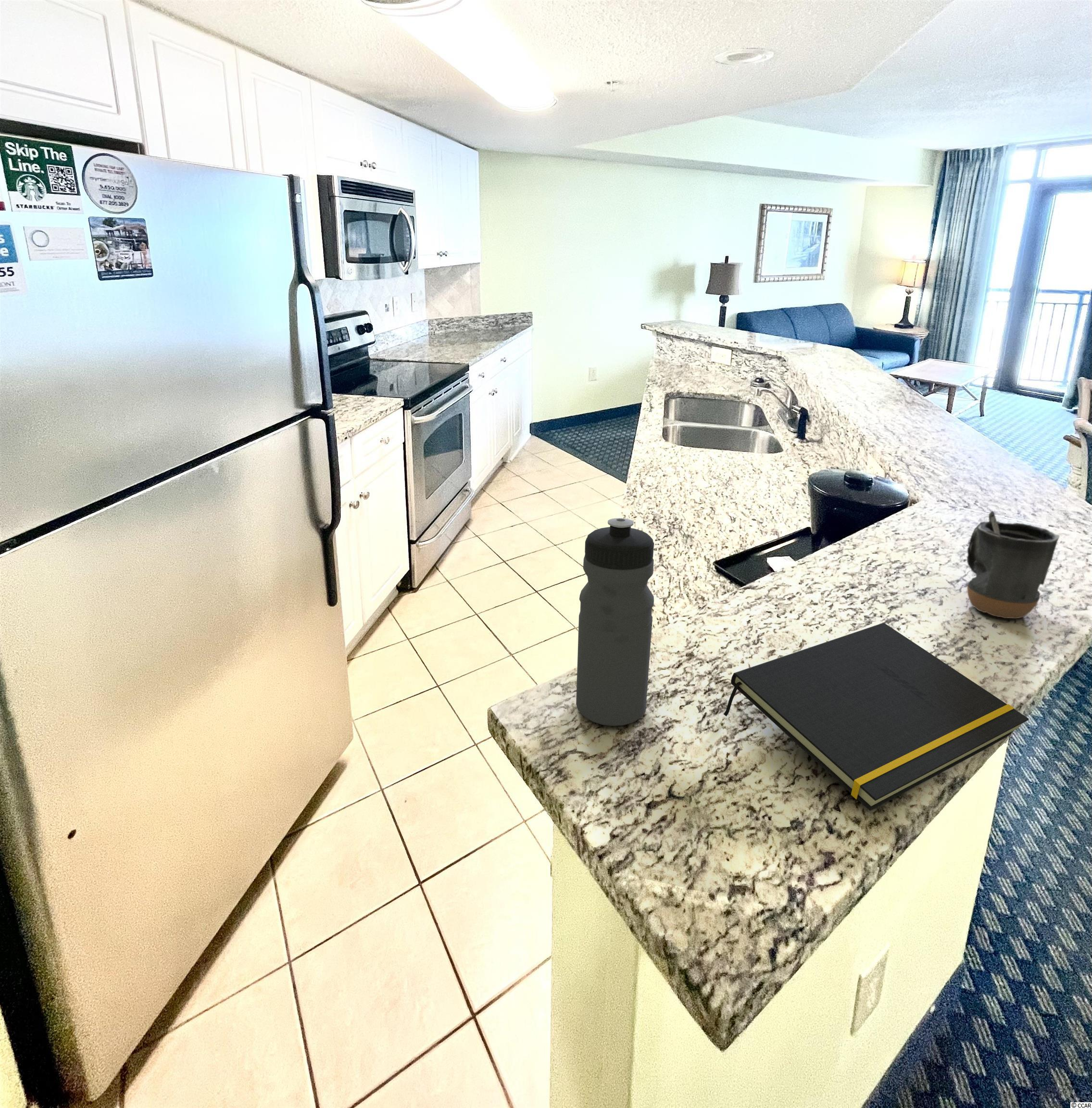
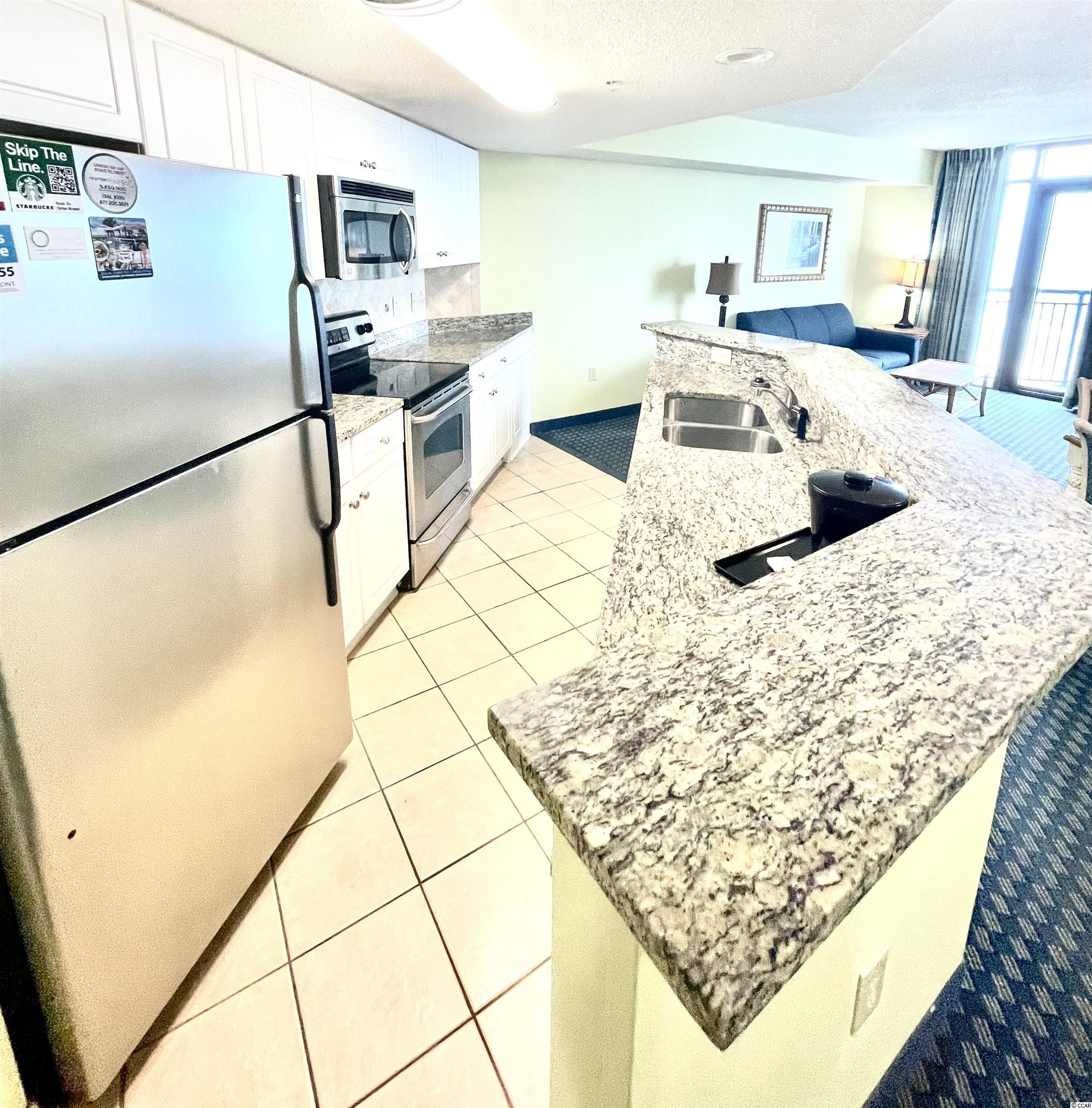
- mug [966,510,1060,619]
- notepad [723,622,1029,811]
- water bottle [576,517,654,727]
